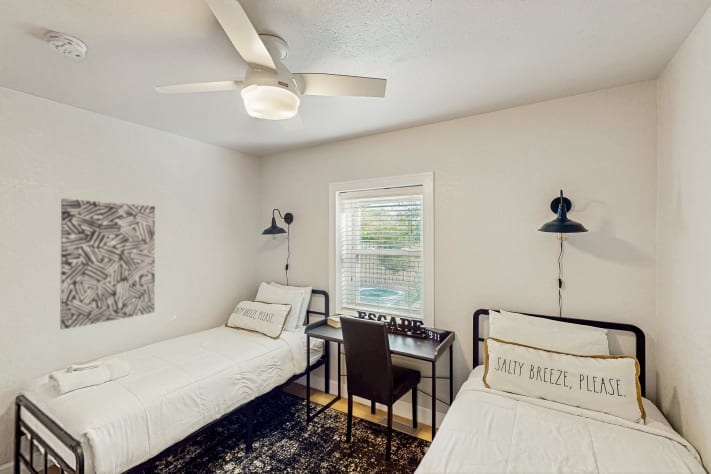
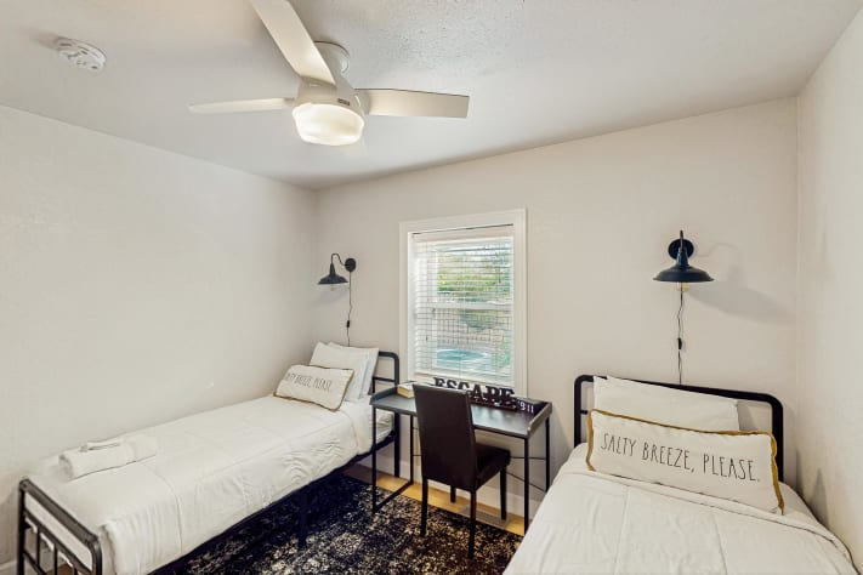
- wall art [59,198,156,331]
